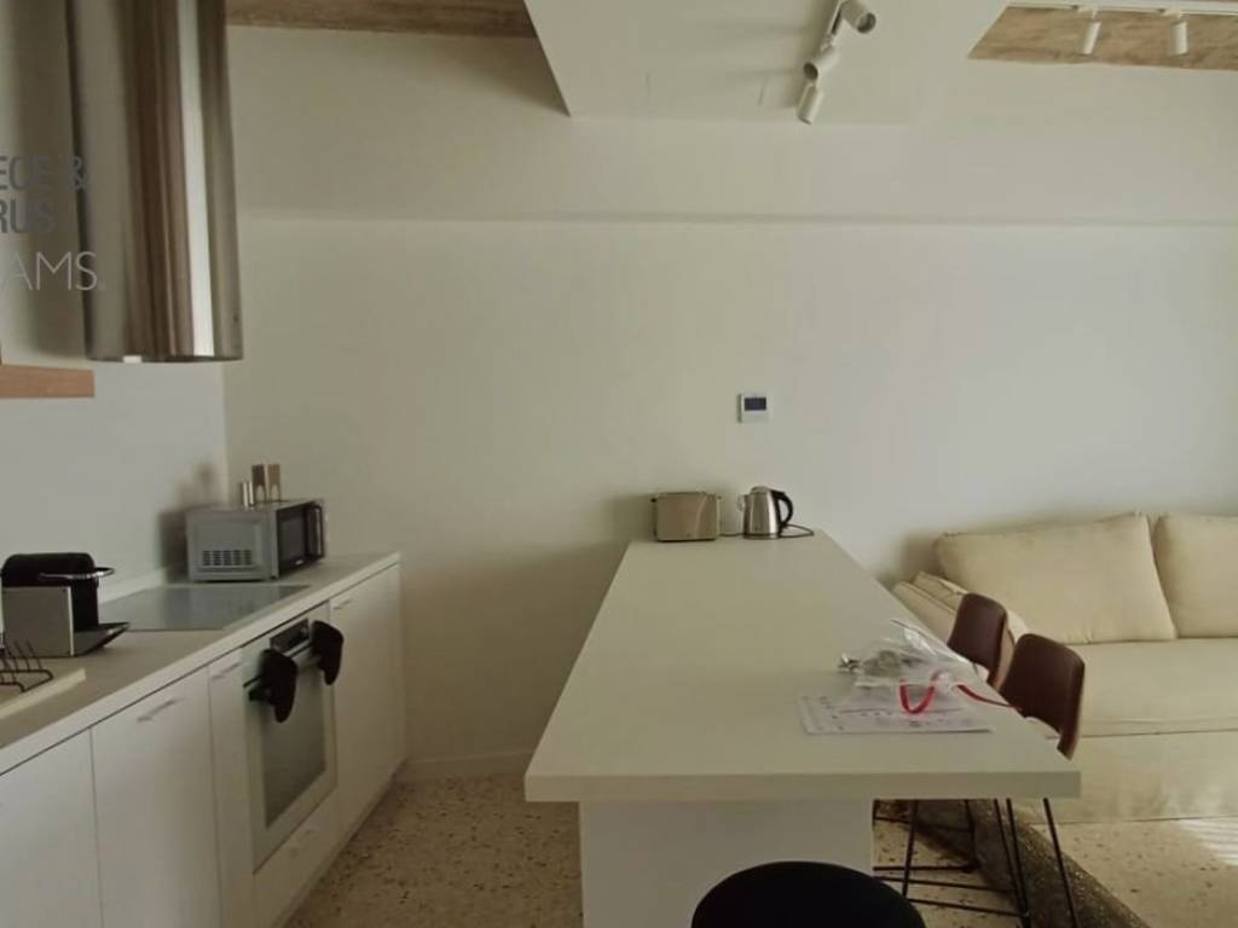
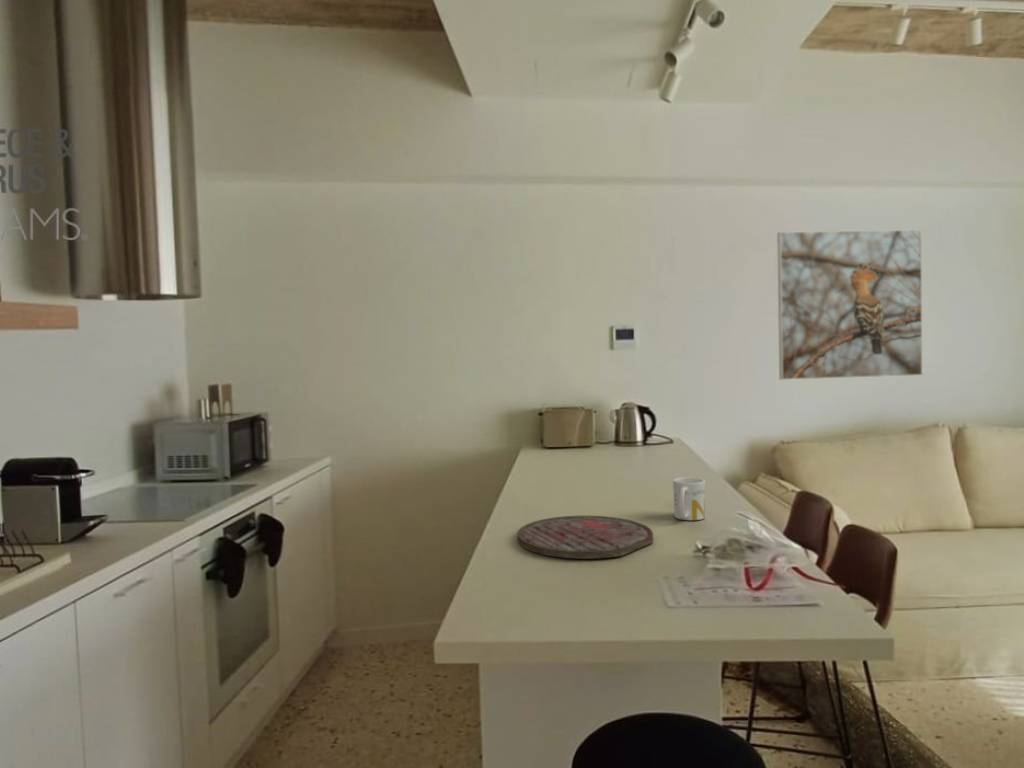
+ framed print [776,229,923,381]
+ mug [672,477,706,521]
+ cutting board [516,514,654,560]
